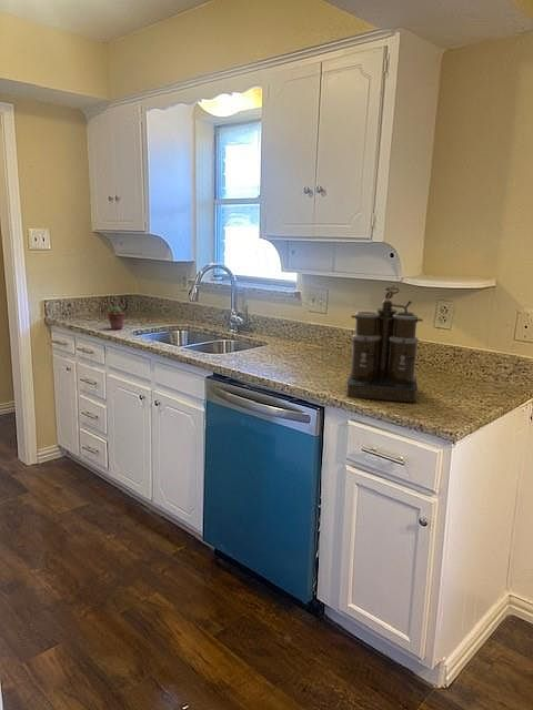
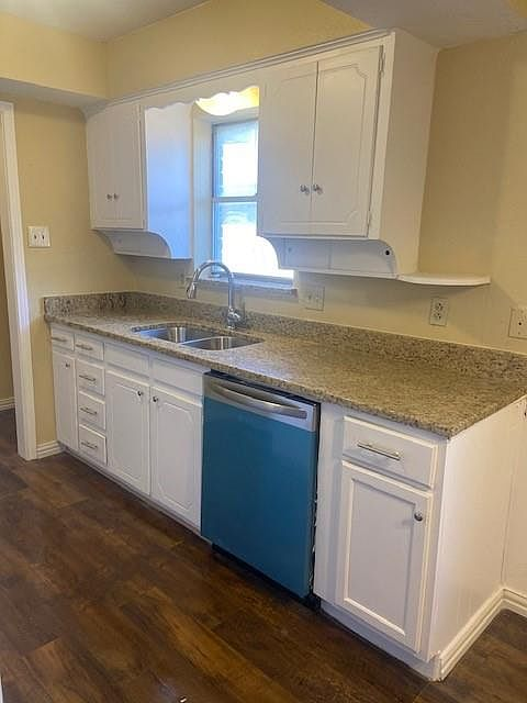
- potted succulent [107,305,127,331]
- coffee maker [345,284,424,403]
